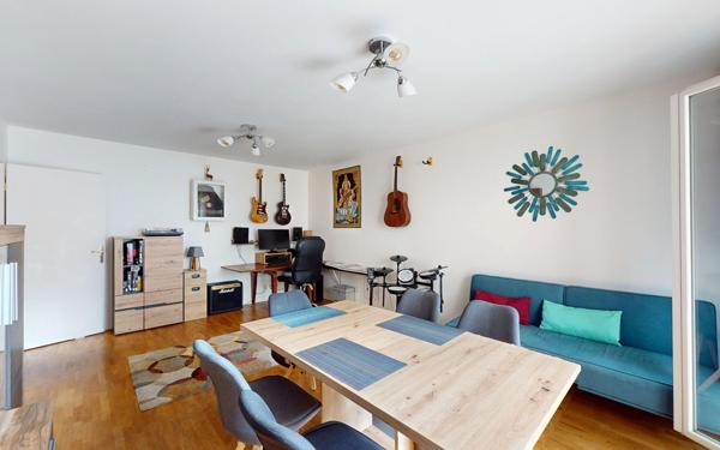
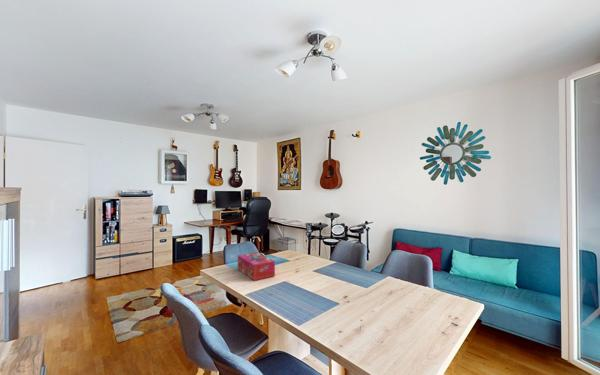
+ tissue box [237,251,276,281]
